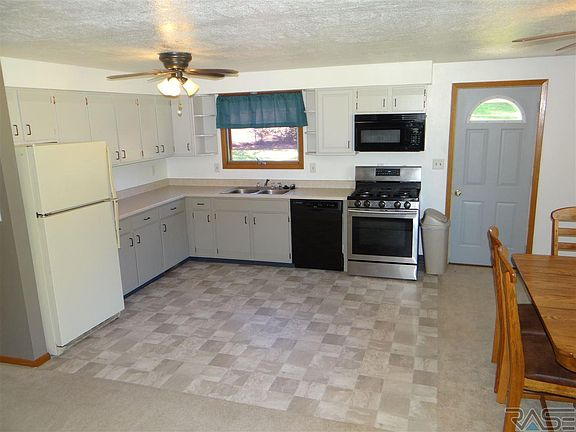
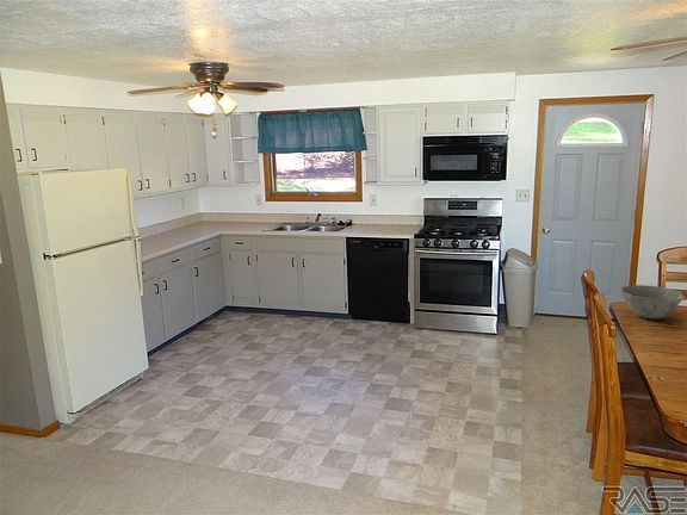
+ bowl [619,284,686,319]
